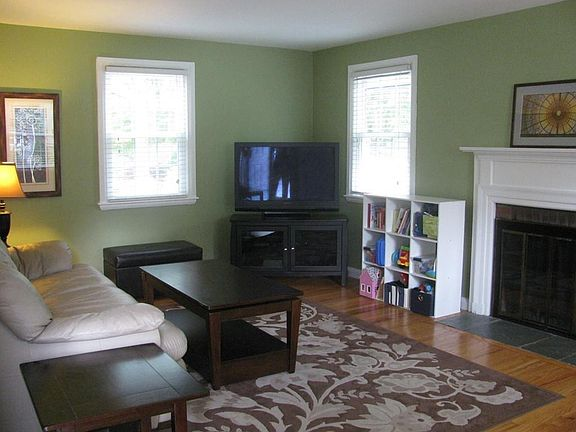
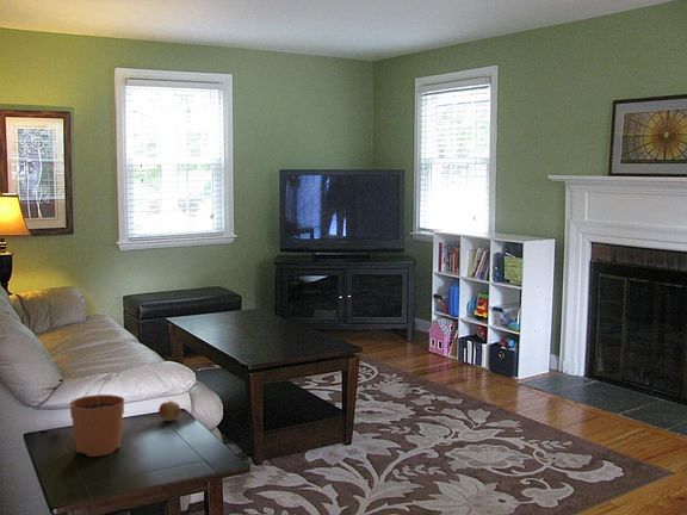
+ plant pot [68,376,126,458]
+ apple [157,399,181,422]
